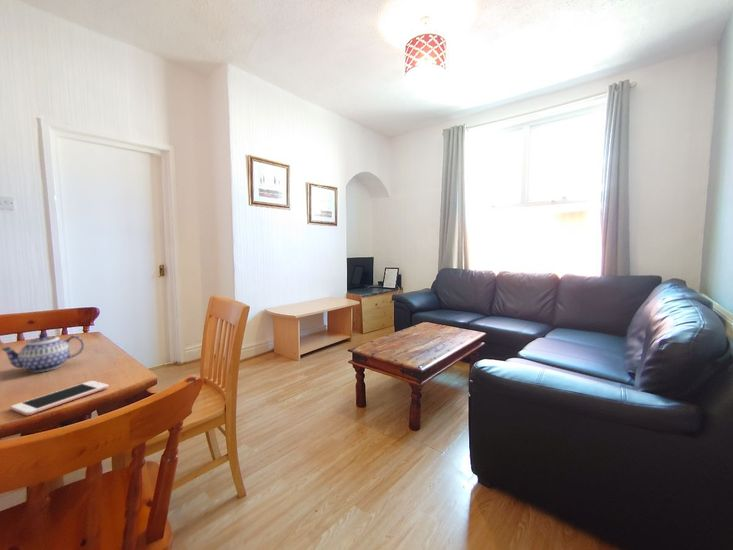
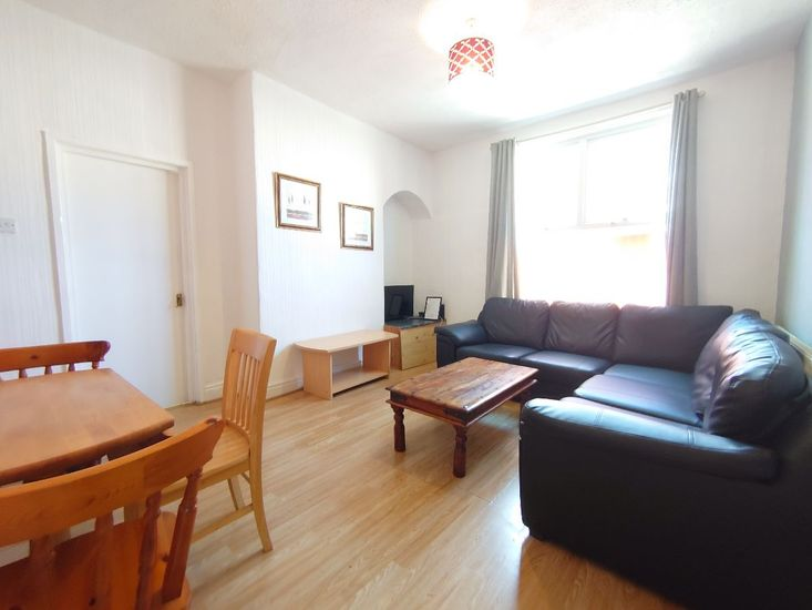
- cell phone [10,380,110,416]
- teapot [0,332,85,373]
